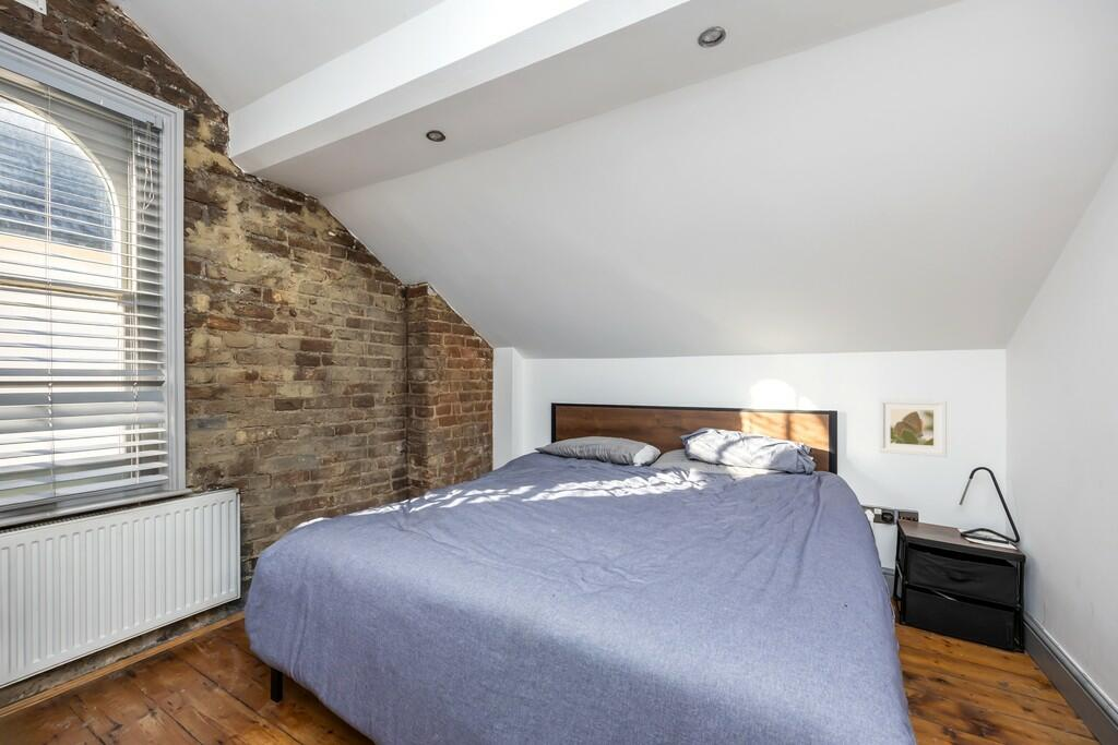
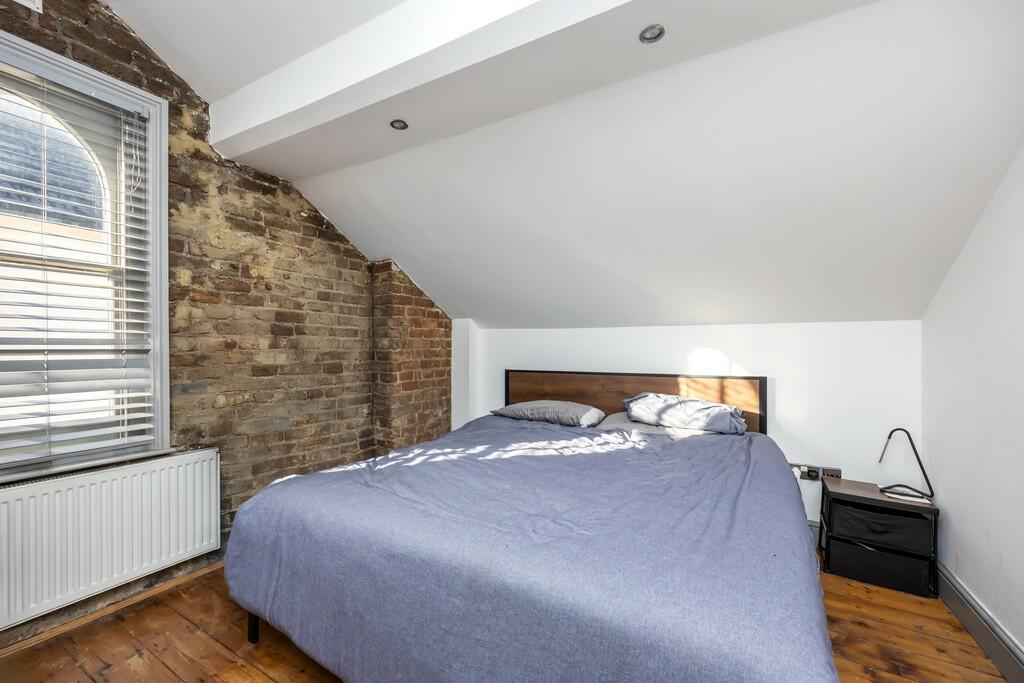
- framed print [877,397,948,458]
